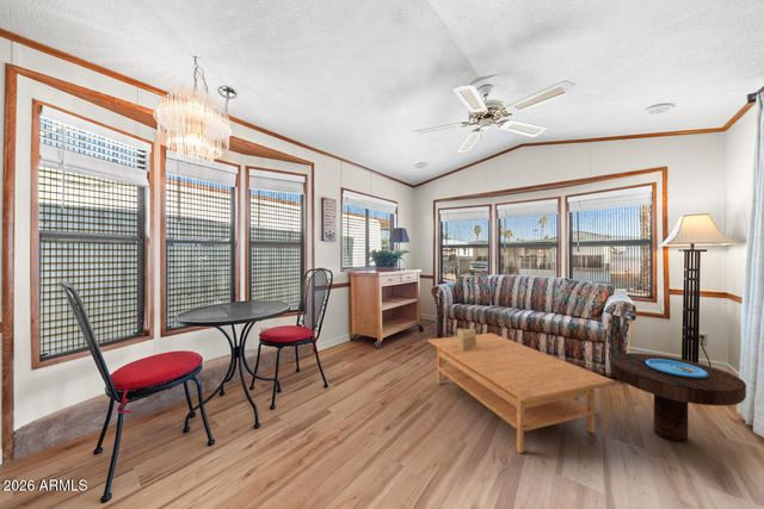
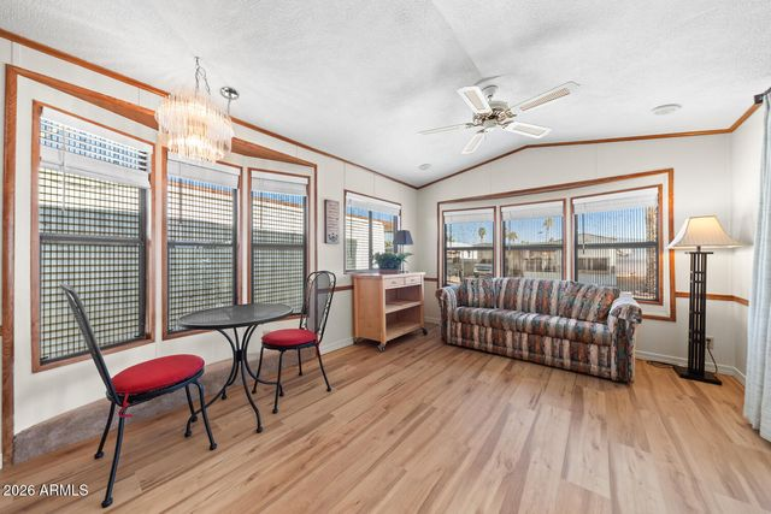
- coffee table [426,333,616,454]
- side table [609,352,747,443]
- decorative box [456,328,478,350]
